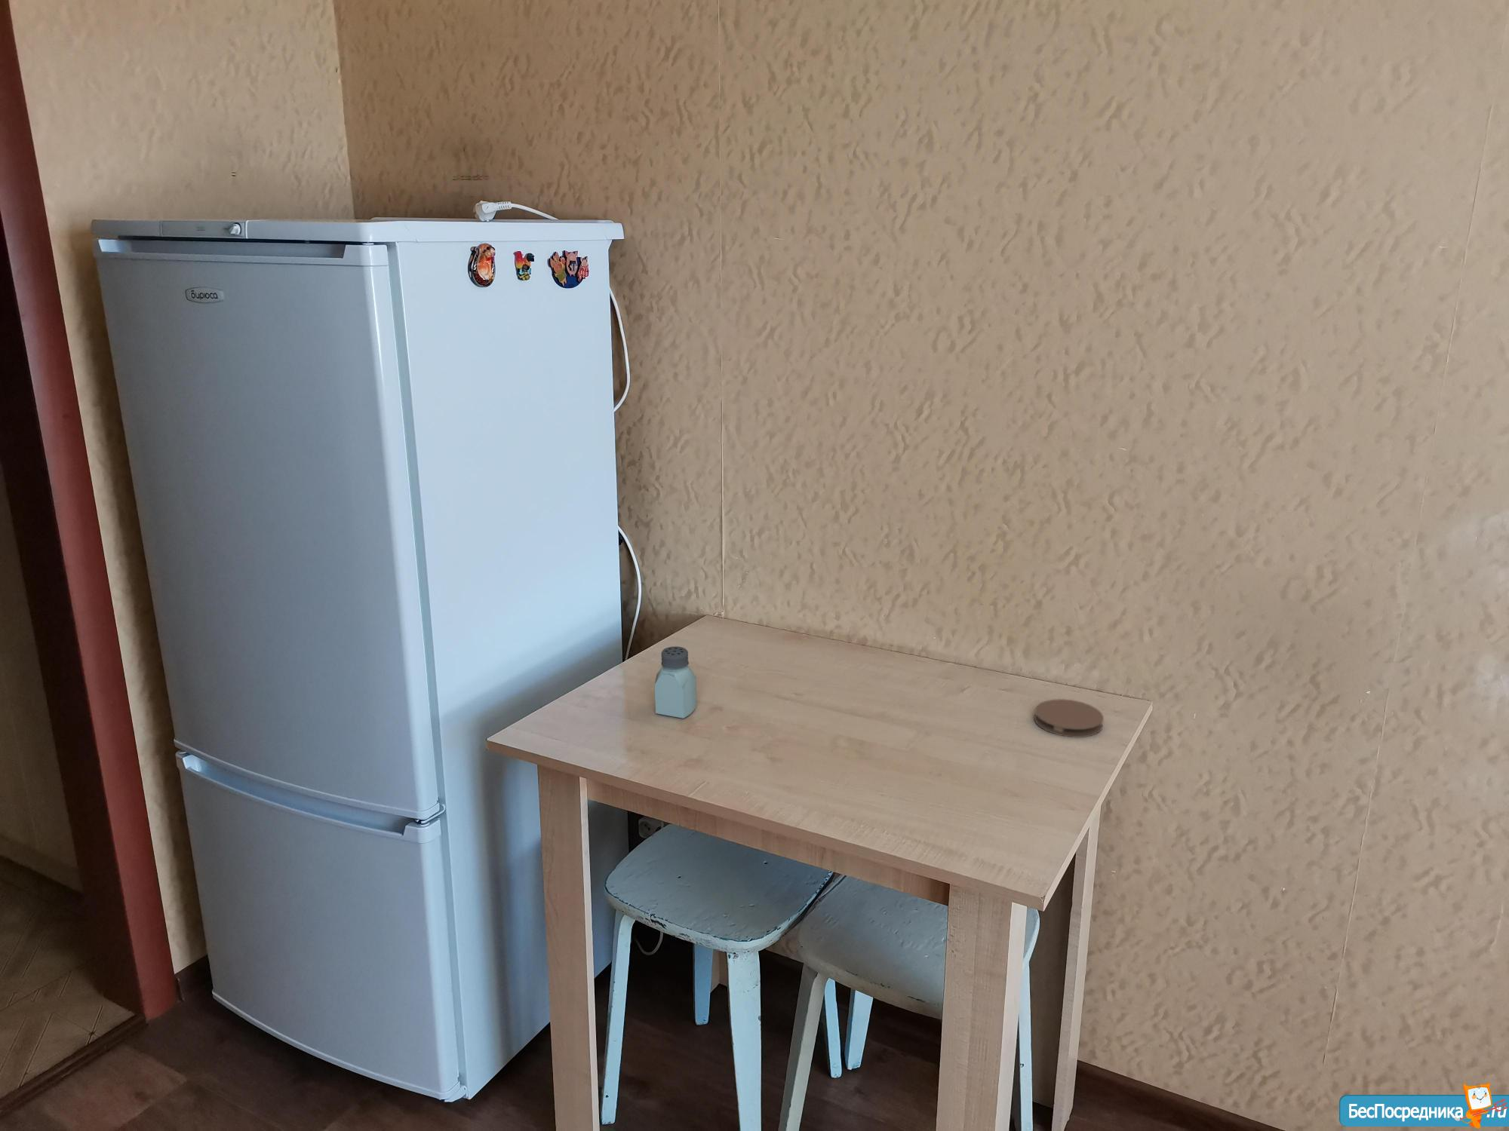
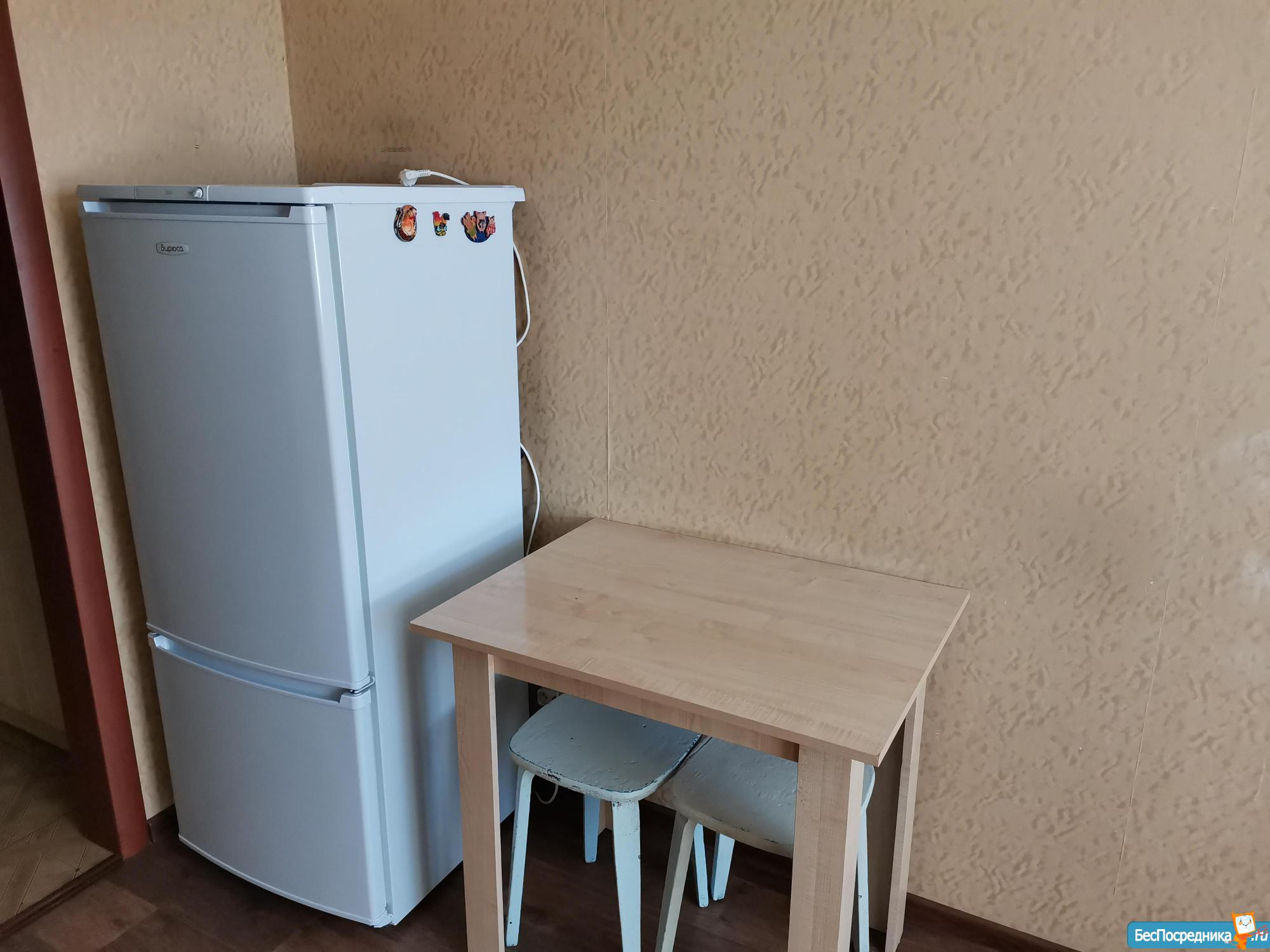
- saltshaker [655,645,697,719]
- coaster [1034,699,1105,738]
